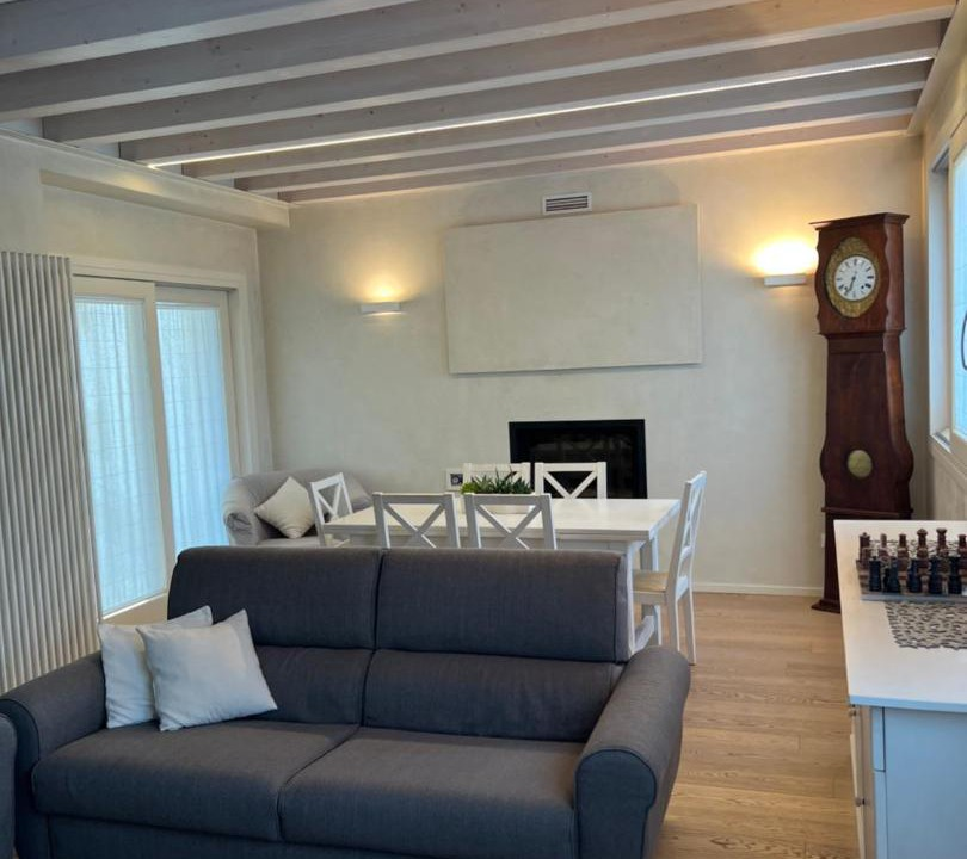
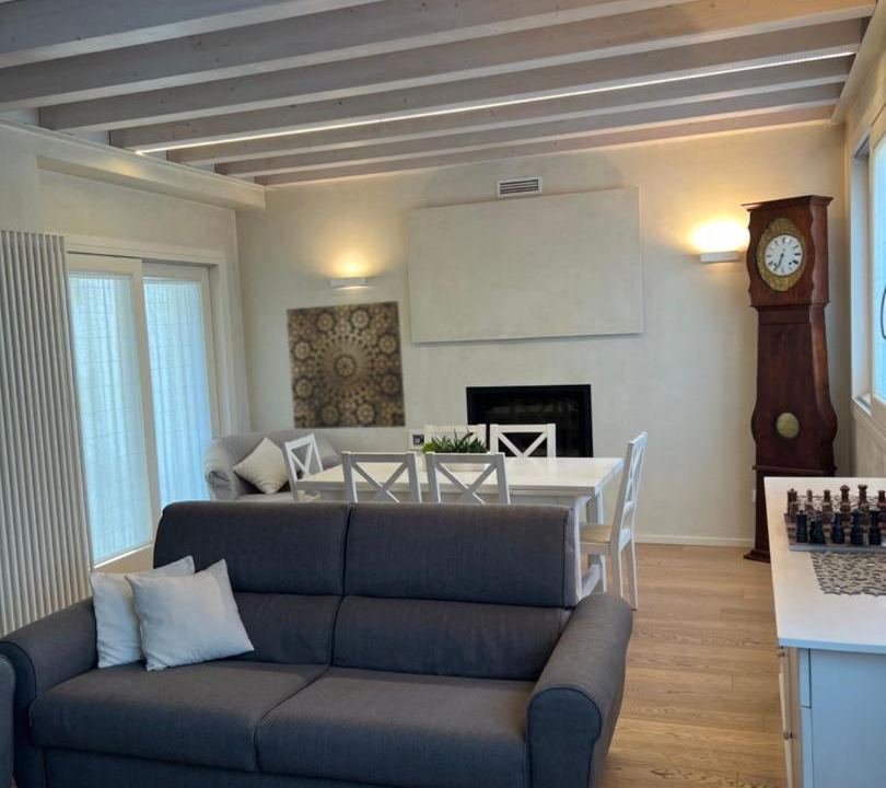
+ wall art [285,300,407,430]
